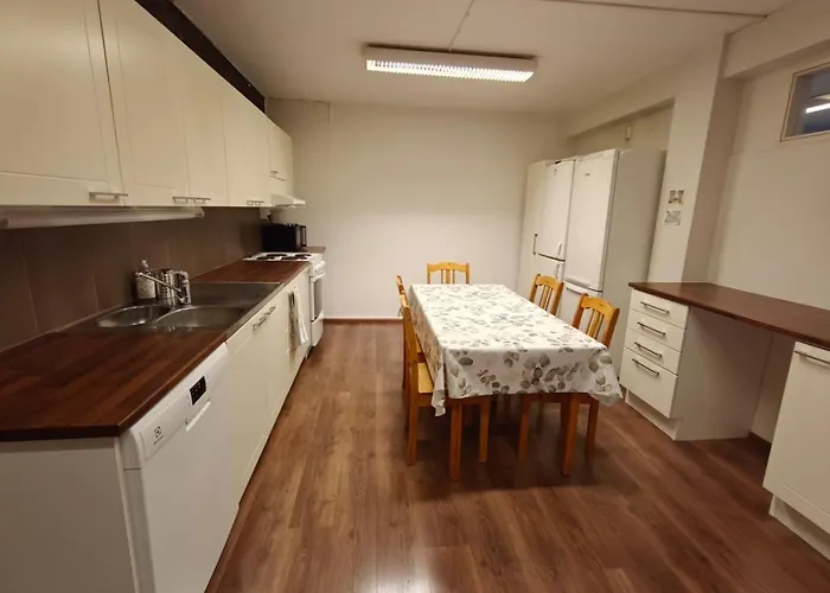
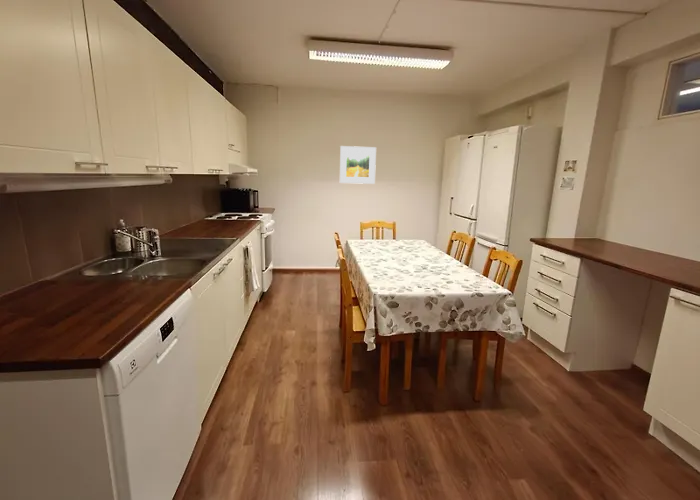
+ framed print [339,145,377,185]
